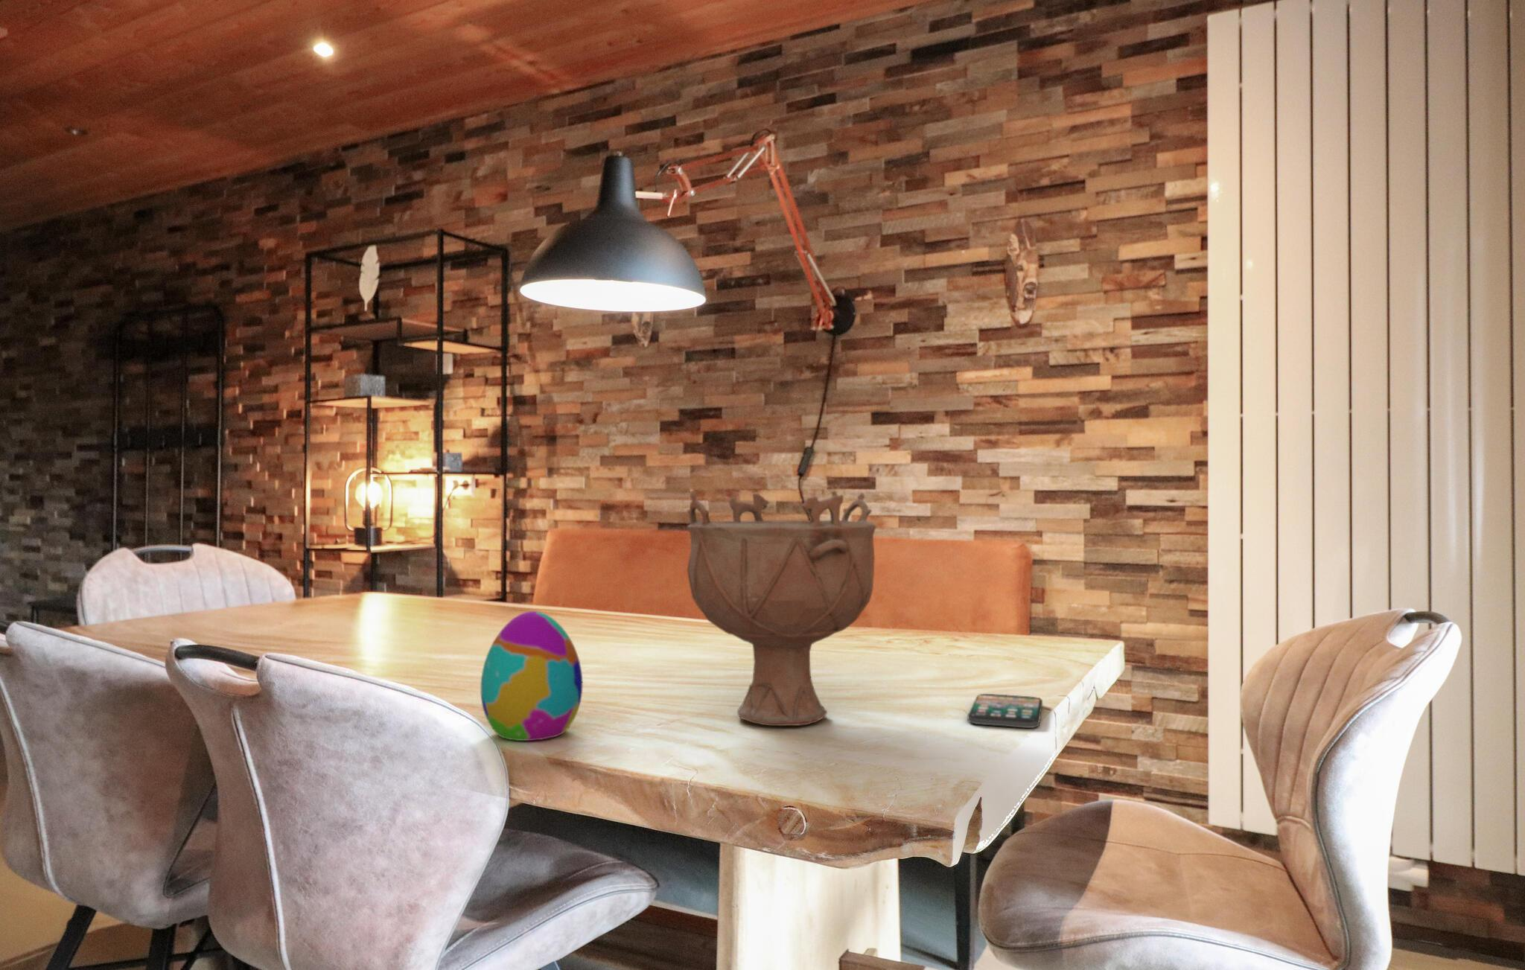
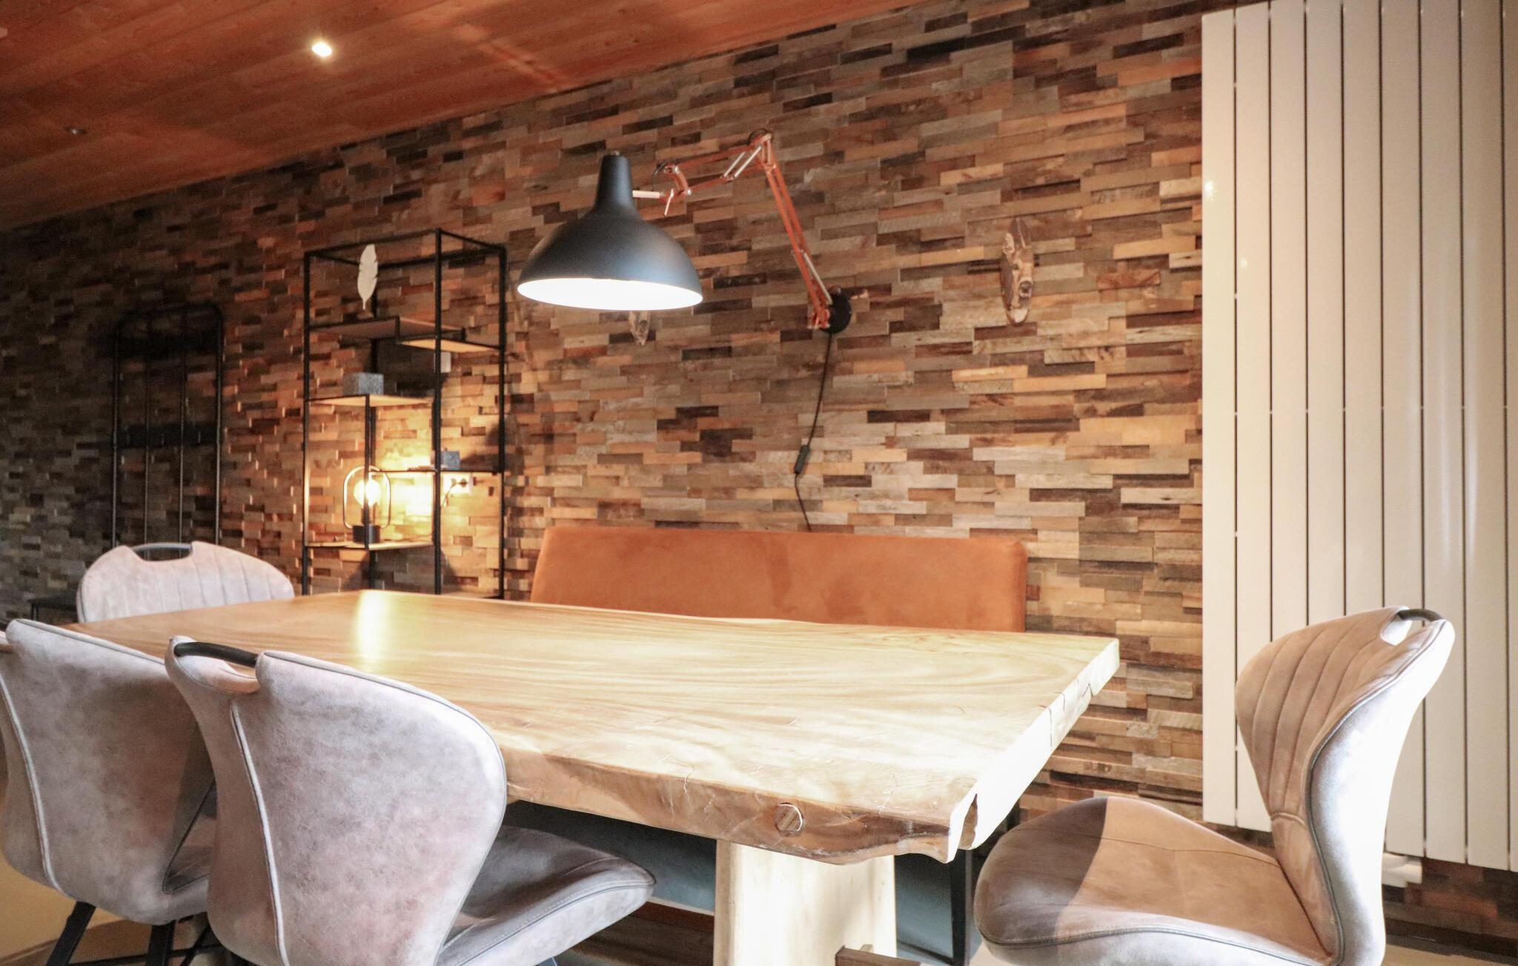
- decorative bowl [686,490,877,727]
- decorative egg [480,610,584,741]
- smartphone [967,693,1044,729]
